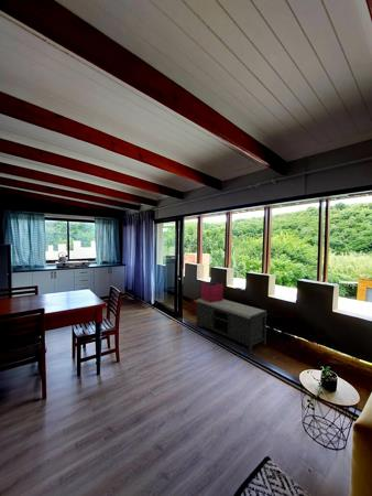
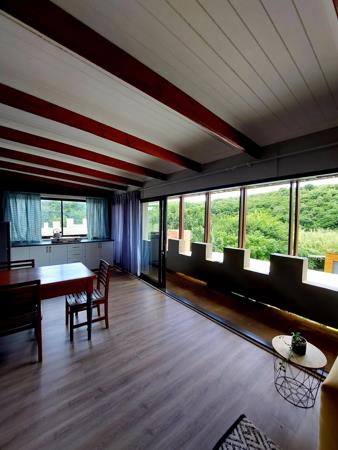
- storage bin [200,281,225,302]
- bench [195,298,269,353]
